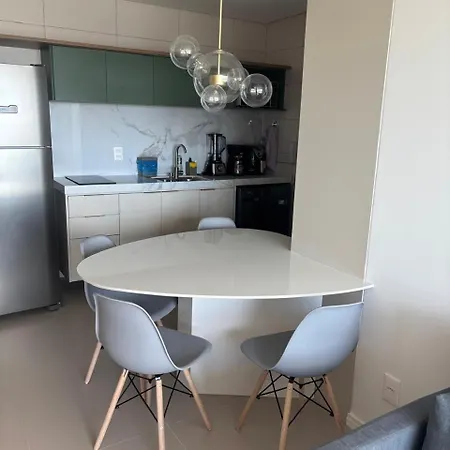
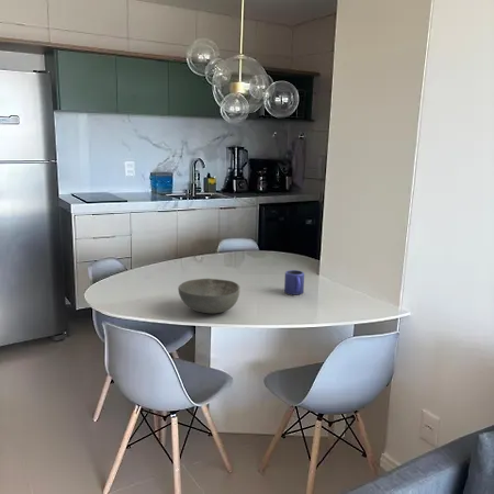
+ mug [283,269,305,295]
+ bowl [177,278,242,314]
